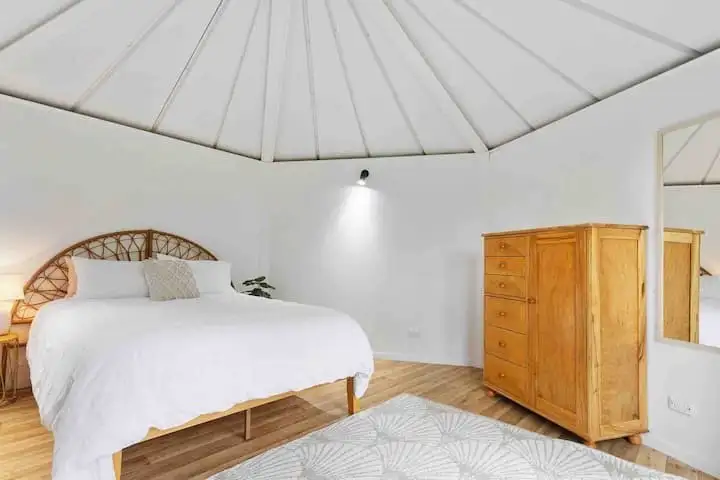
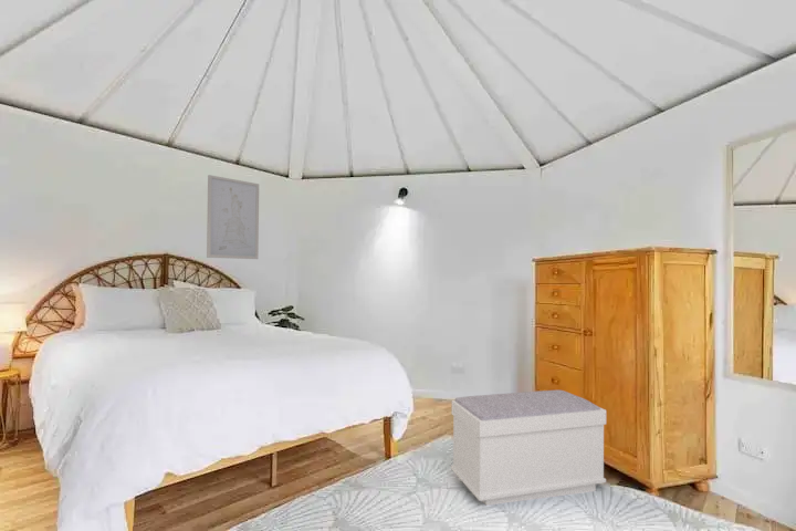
+ wall art [206,174,260,260]
+ bench [450,389,607,507]
